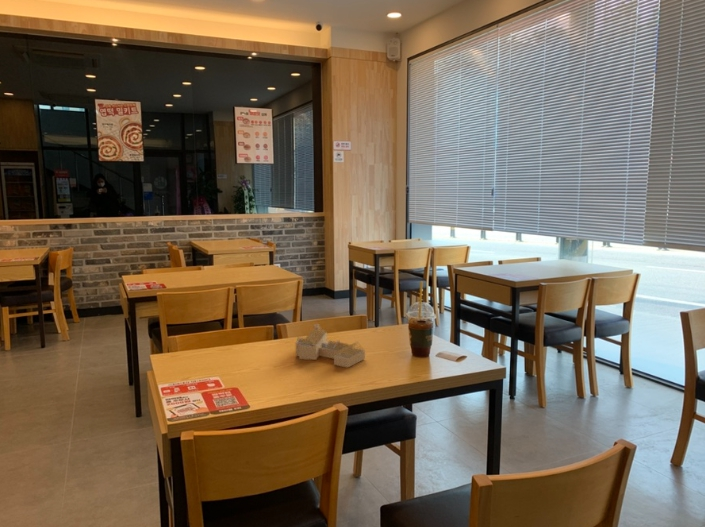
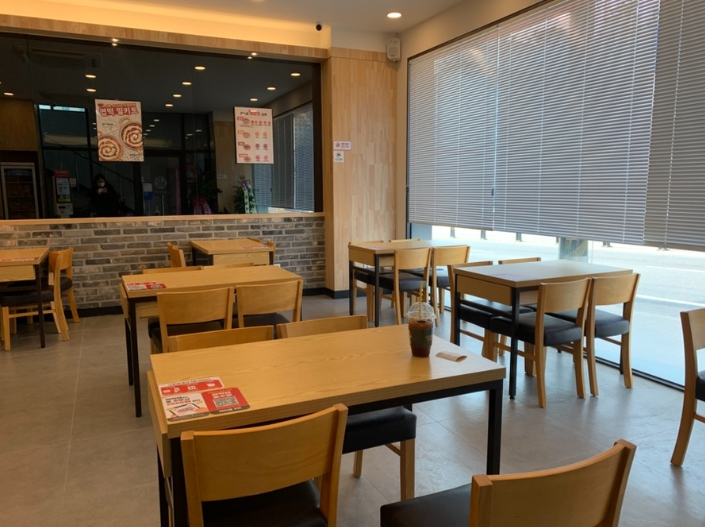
- house frame [295,323,366,369]
